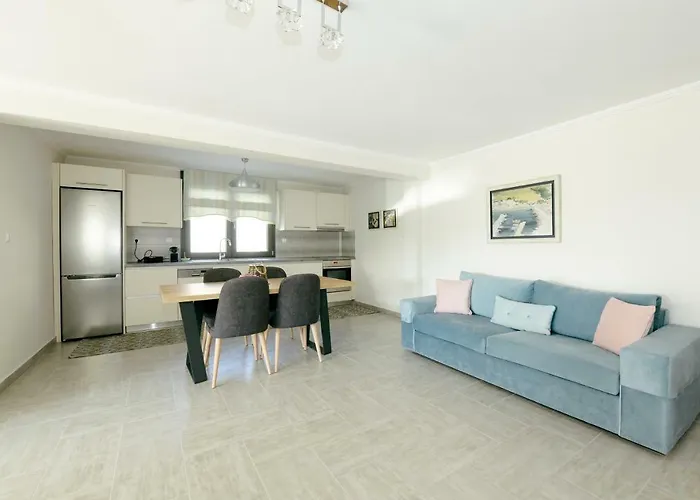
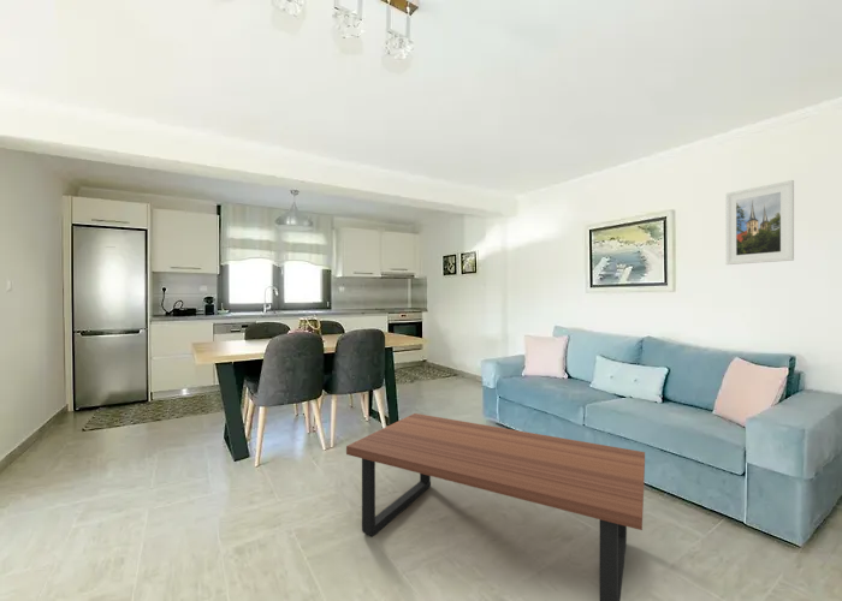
+ coffee table [345,412,646,601]
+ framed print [725,179,795,266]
